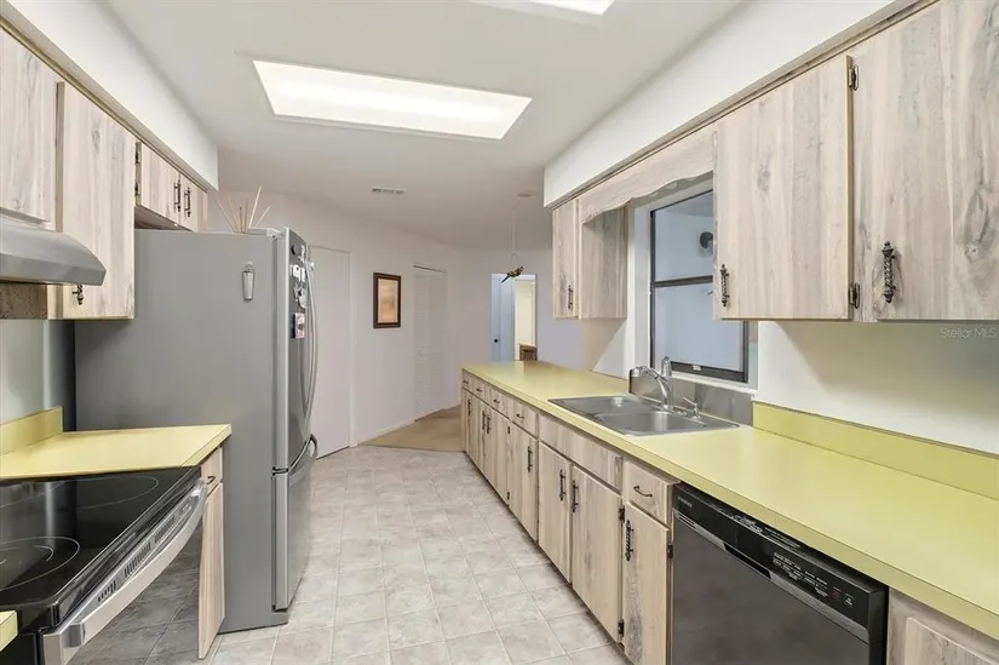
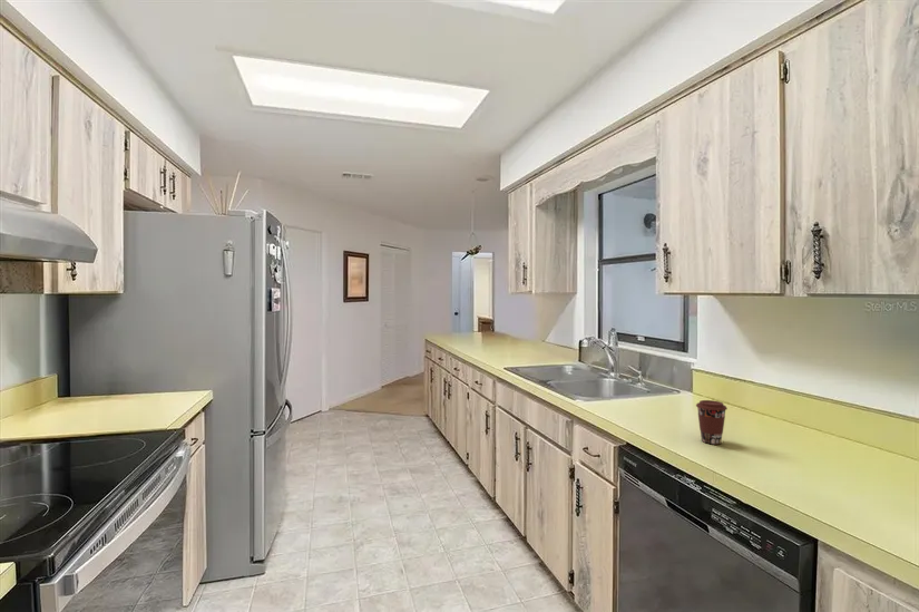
+ coffee cup [695,399,729,445]
